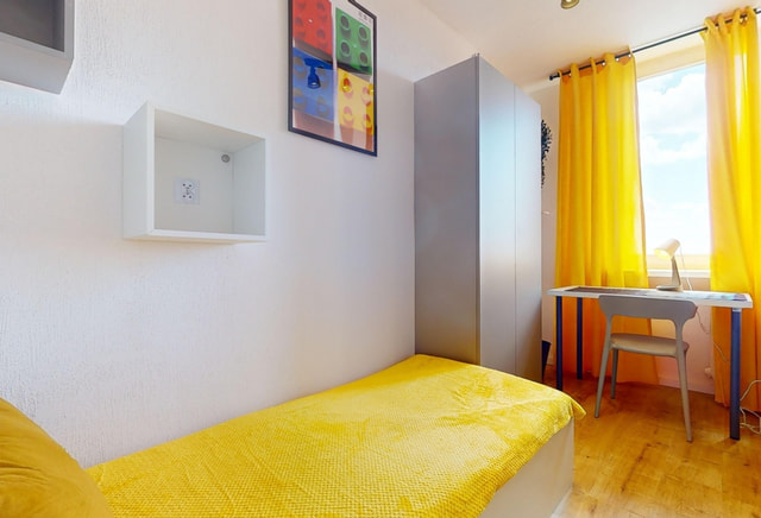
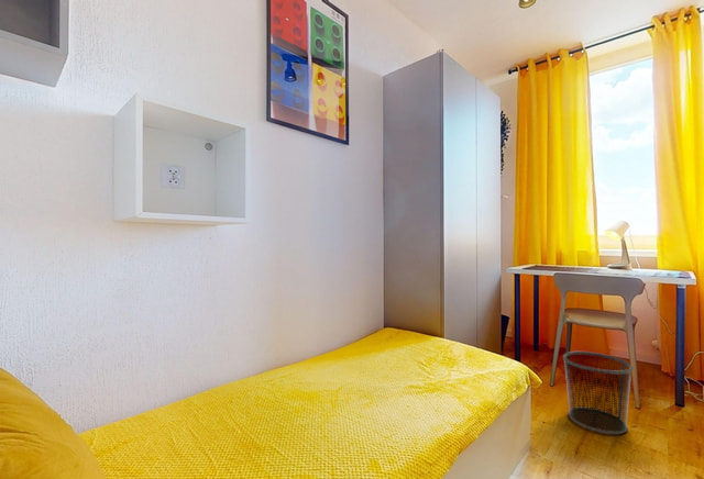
+ waste bin [562,350,635,435]
